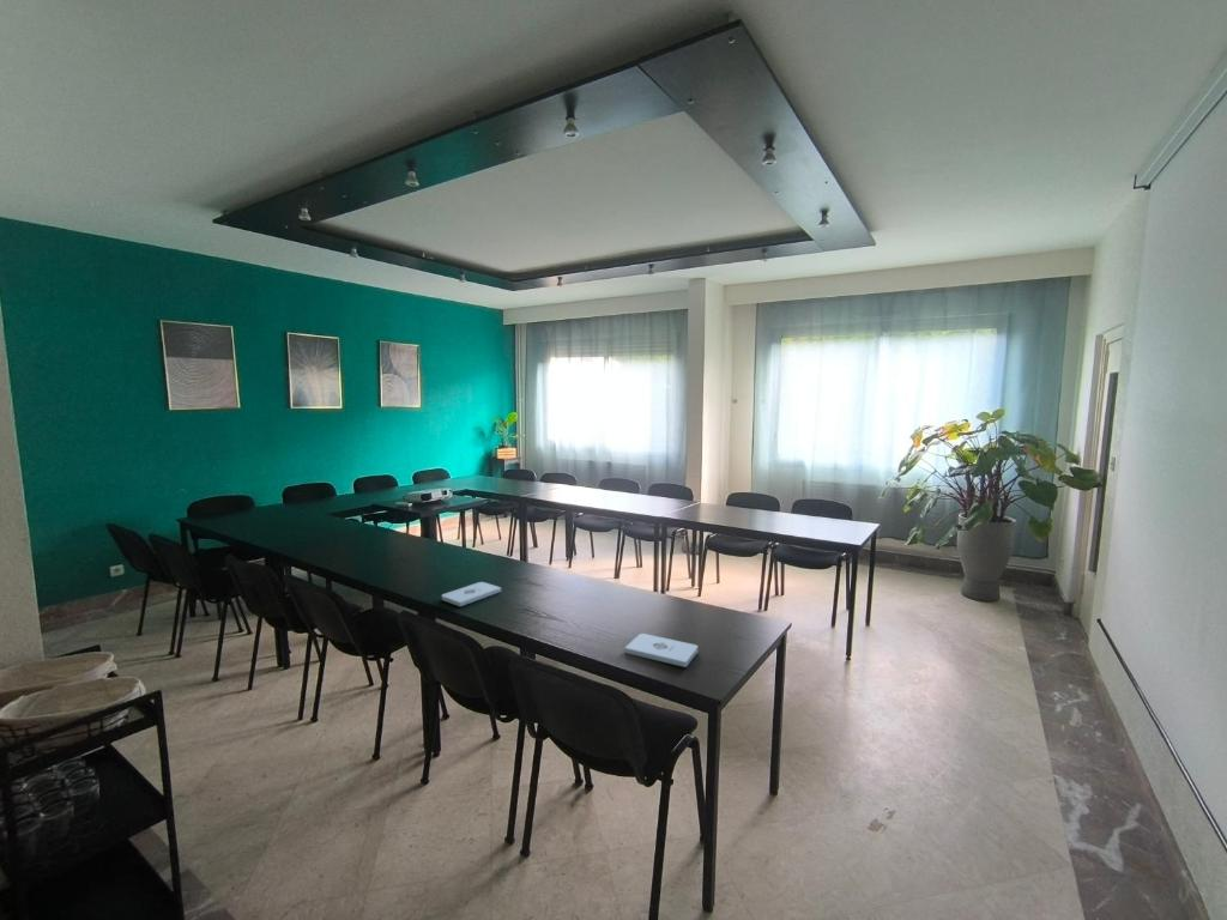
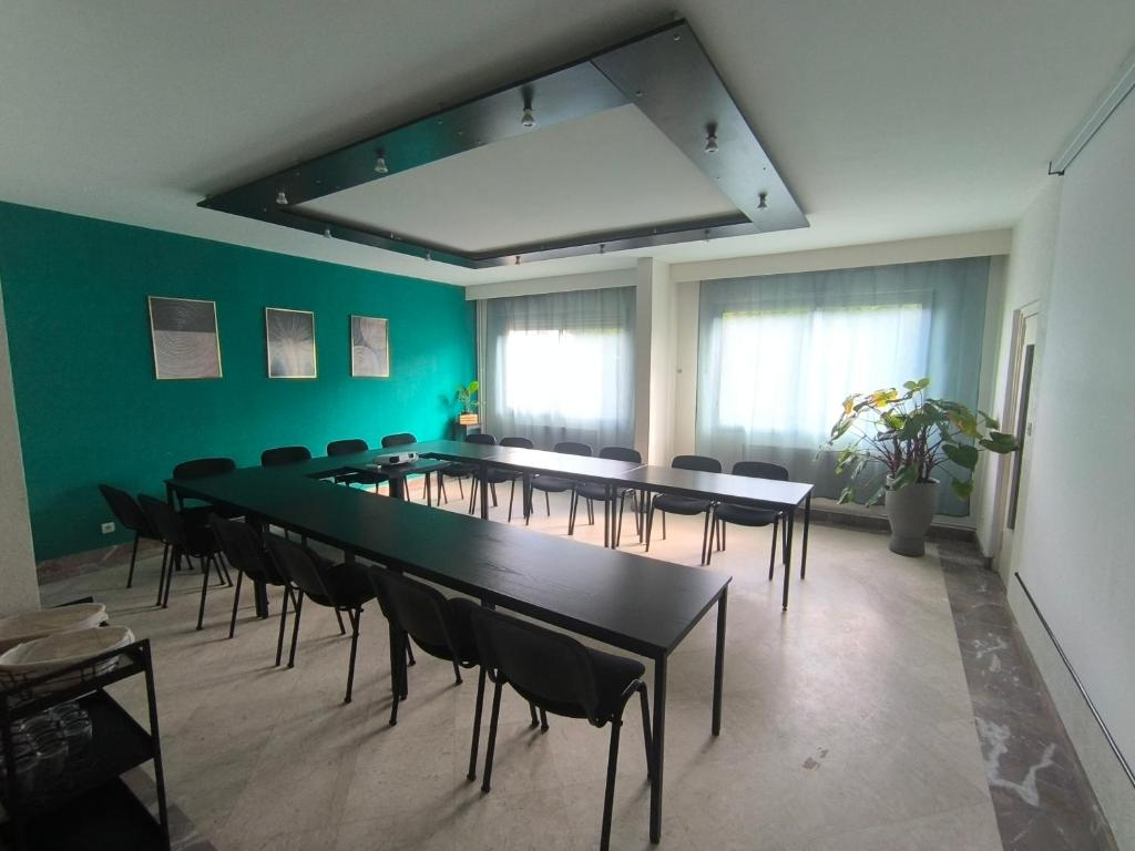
- notepad [441,581,502,607]
- notepad [623,632,699,668]
